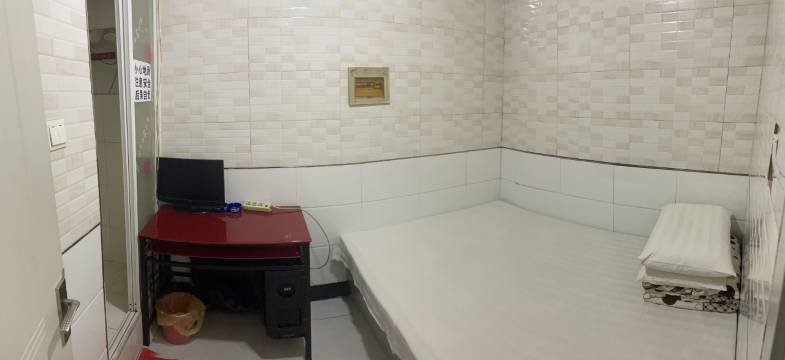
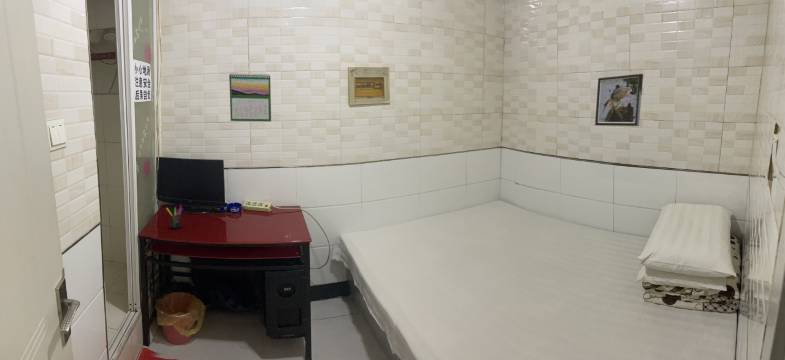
+ calendar [228,72,272,123]
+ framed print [594,73,644,127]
+ pen holder [165,204,184,229]
